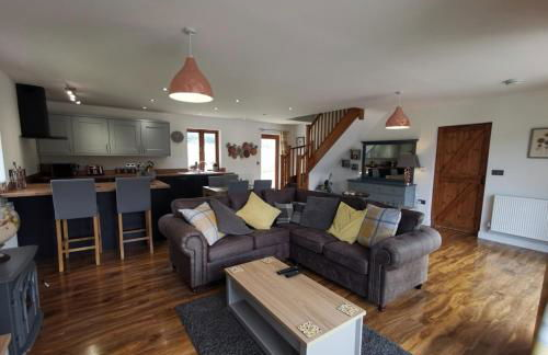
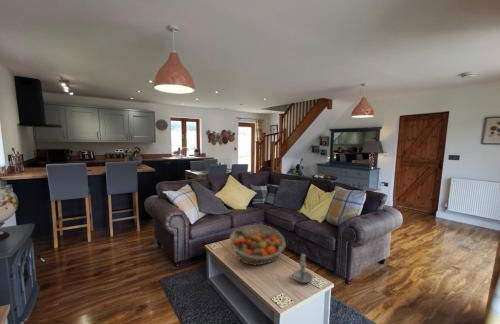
+ fruit basket [229,224,287,266]
+ candle [292,252,314,284]
